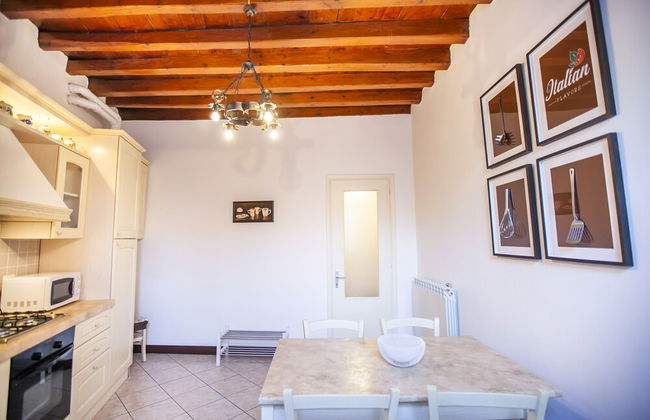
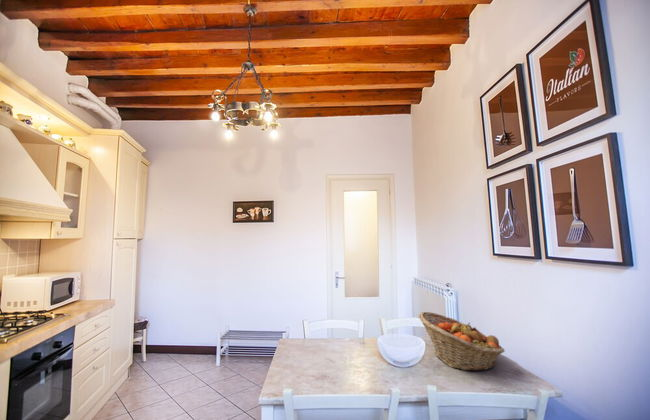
+ fruit basket [418,311,505,372]
